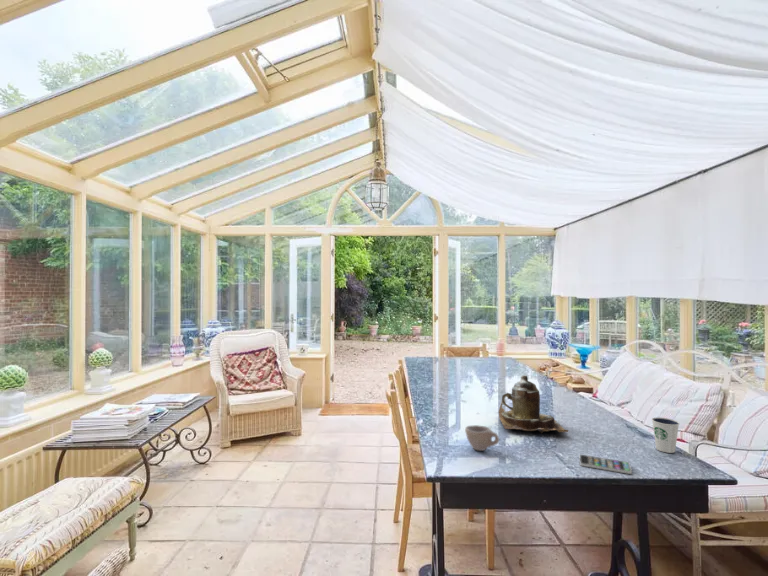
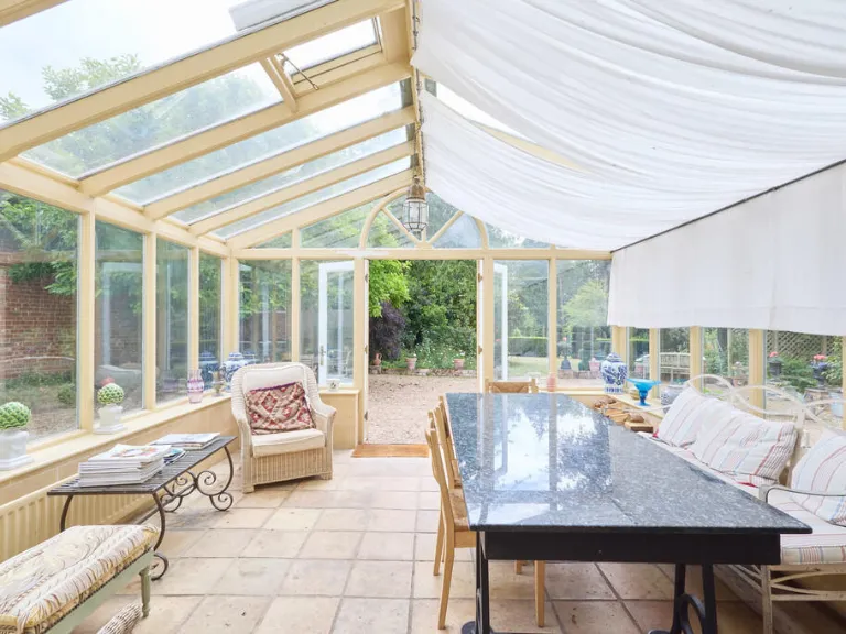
- cup [464,424,500,452]
- dixie cup [651,417,680,454]
- smartphone [579,453,633,475]
- teapot [498,374,569,435]
